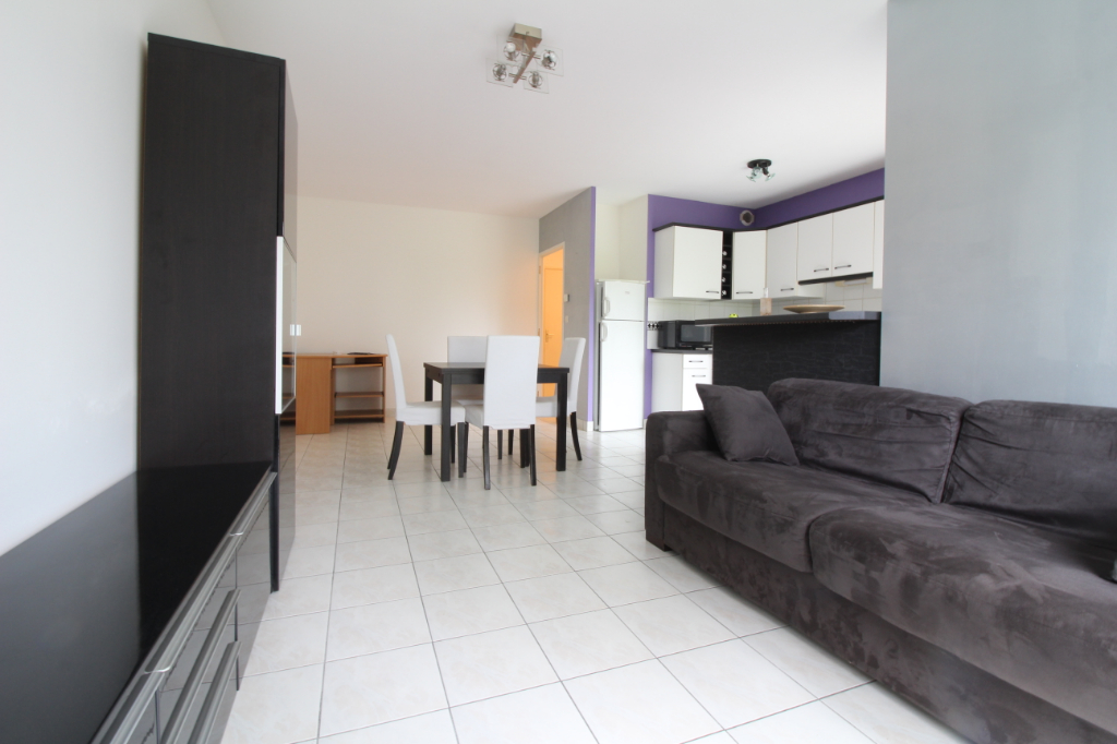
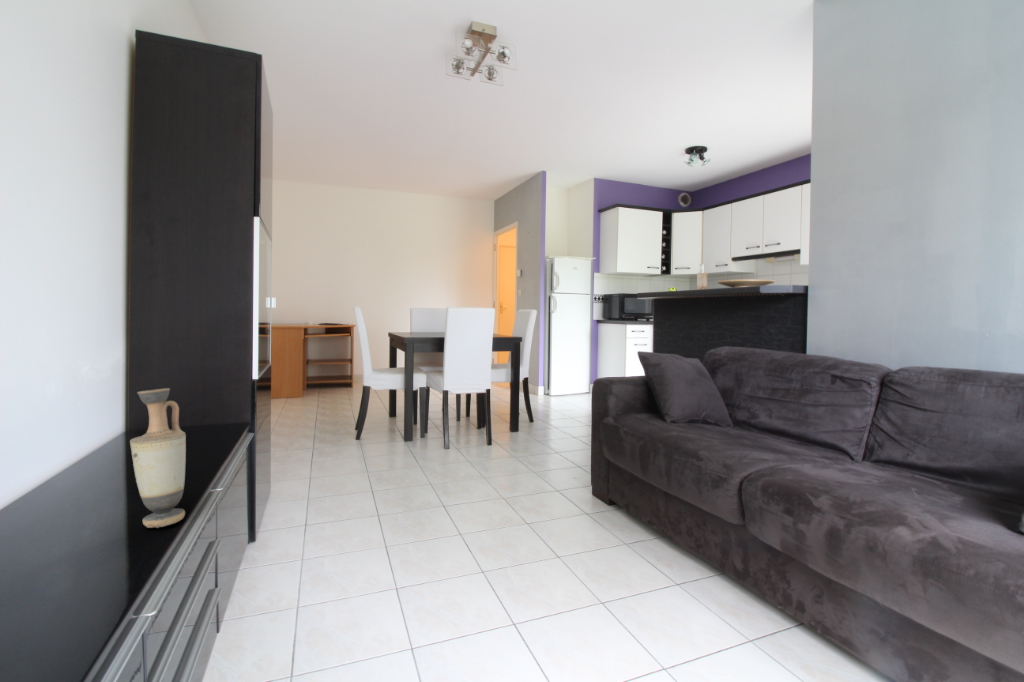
+ vase [129,387,187,529]
